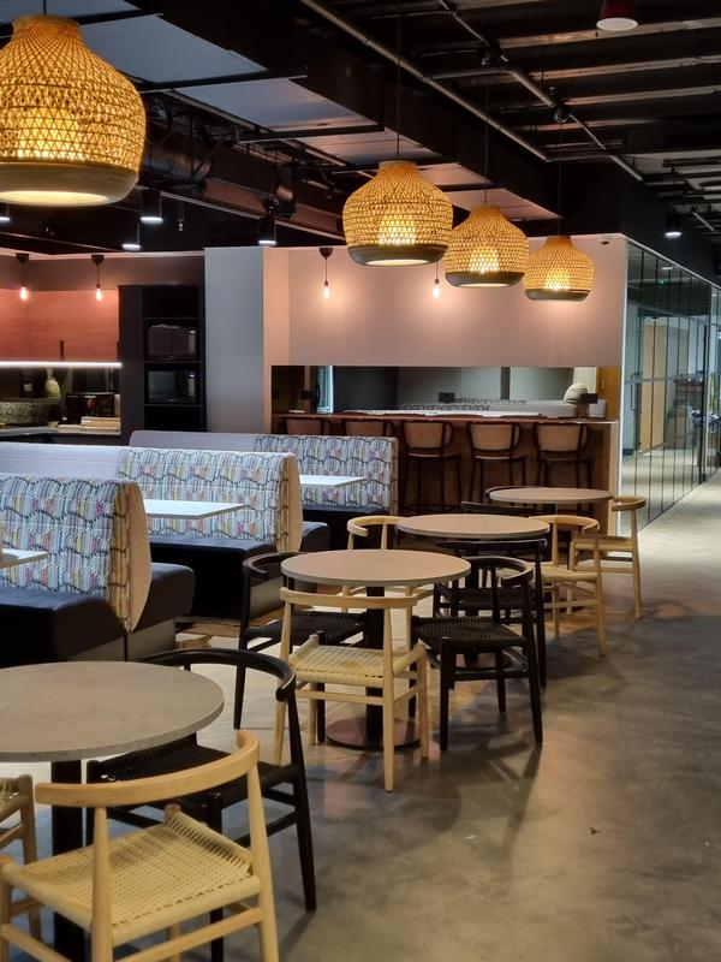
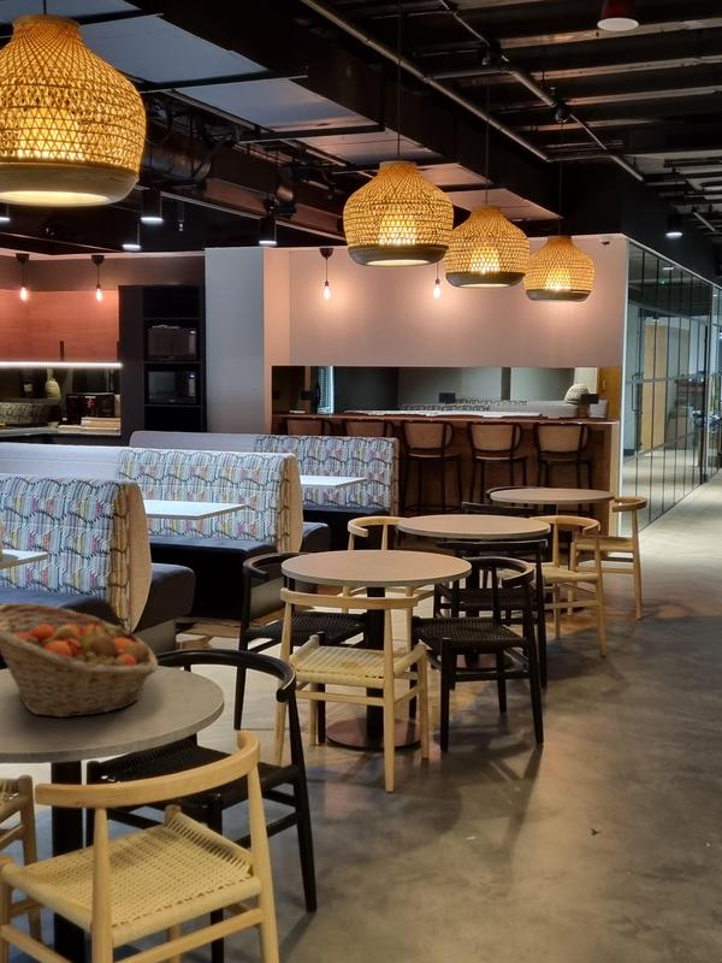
+ fruit basket [0,602,159,719]
